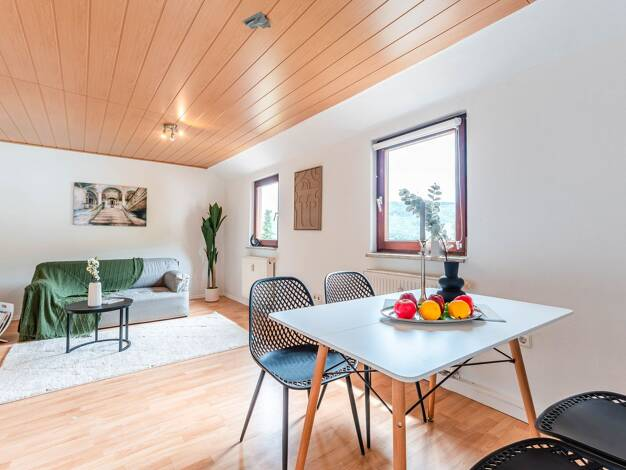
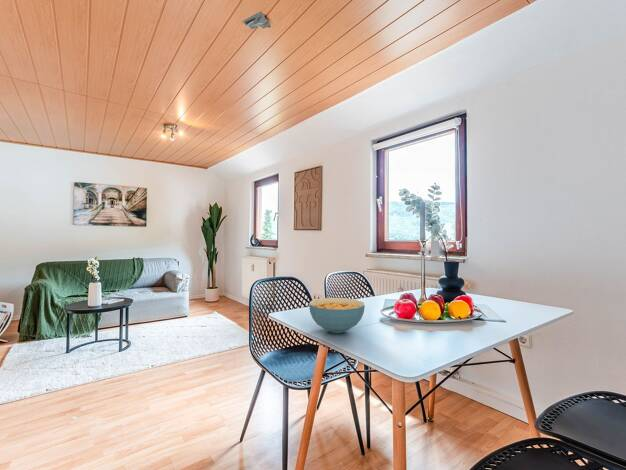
+ cereal bowl [308,297,366,334]
